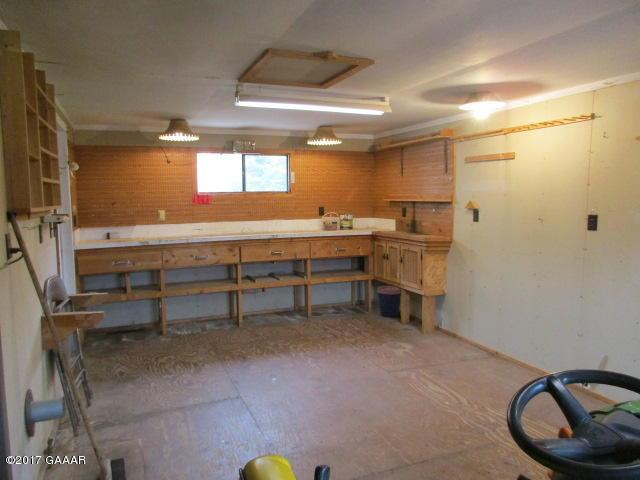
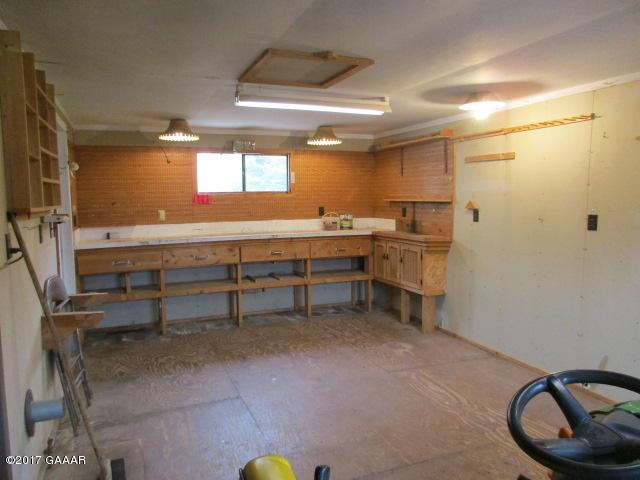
- coffee cup [376,285,402,318]
